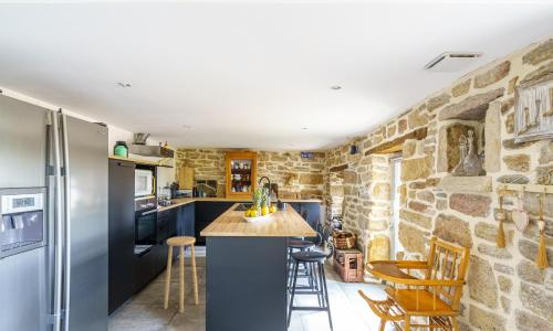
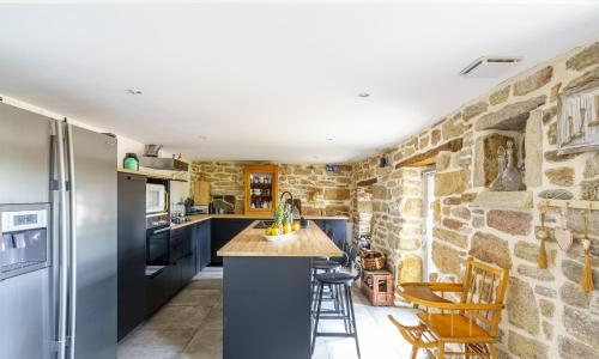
- stool [163,235,199,314]
